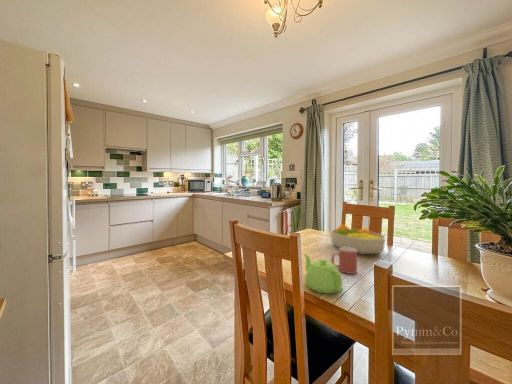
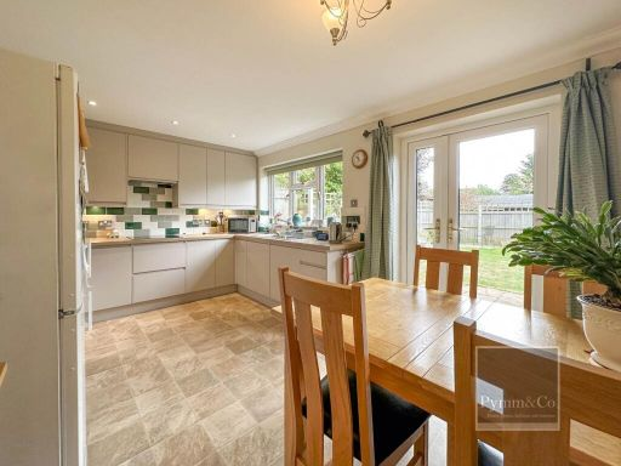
- fruit bowl [329,223,387,255]
- mug [330,247,358,275]
- teapot [303,253,343,295]
